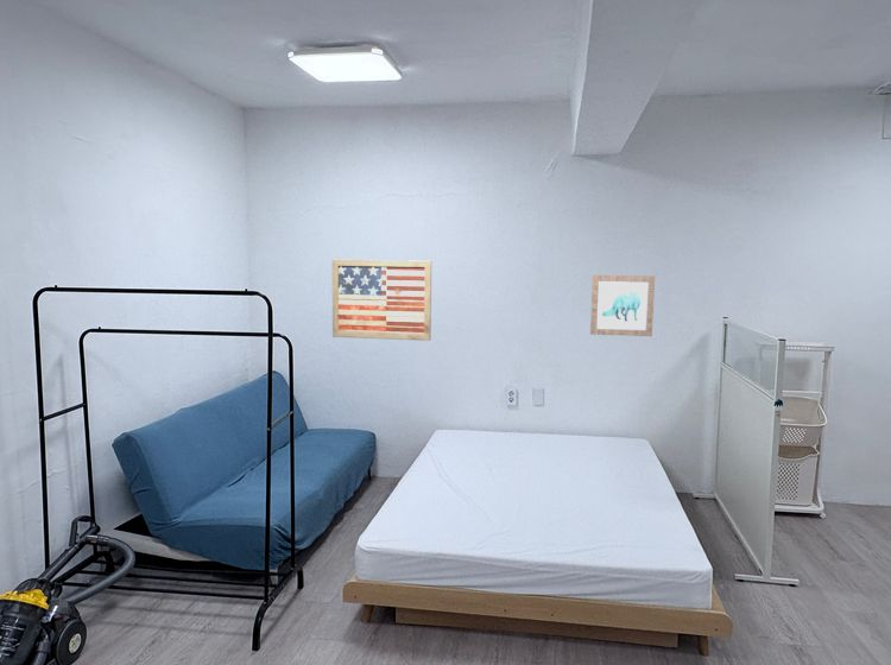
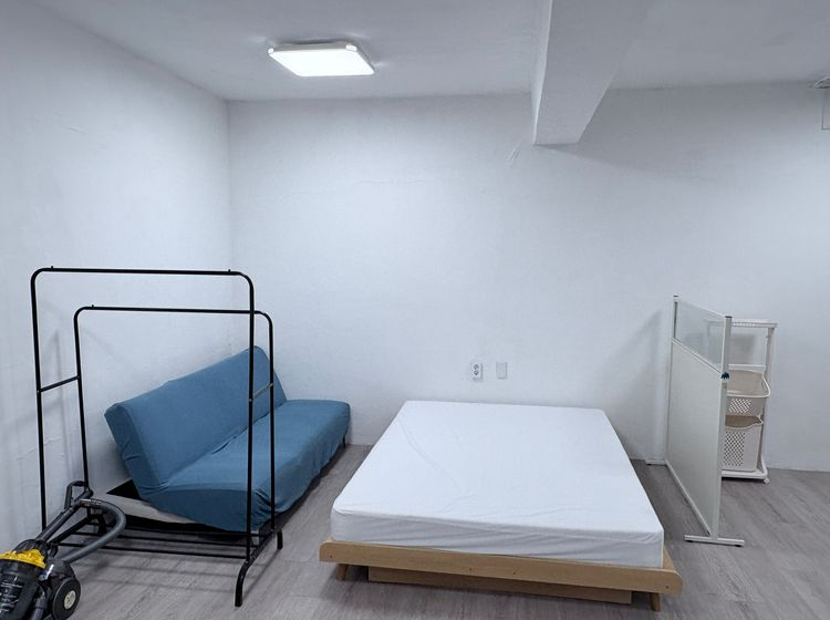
- wall art [589,274,656,337]
- wall art [331,259,432,342]
